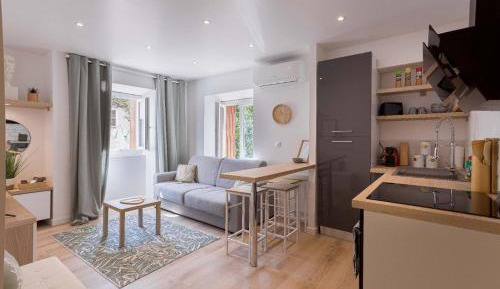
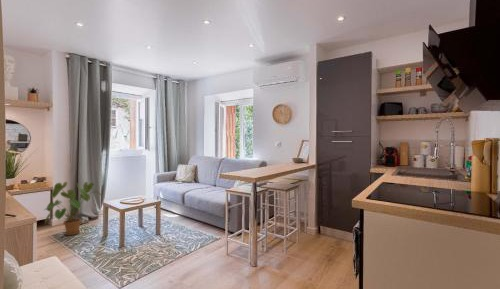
+ house plant [42,181,106,236]
